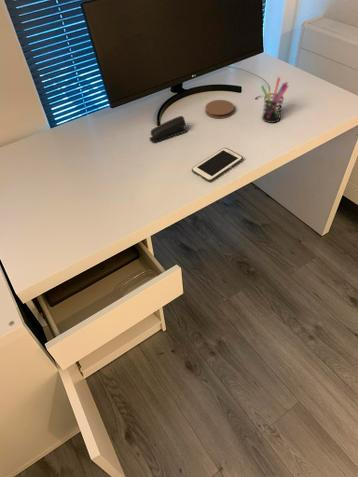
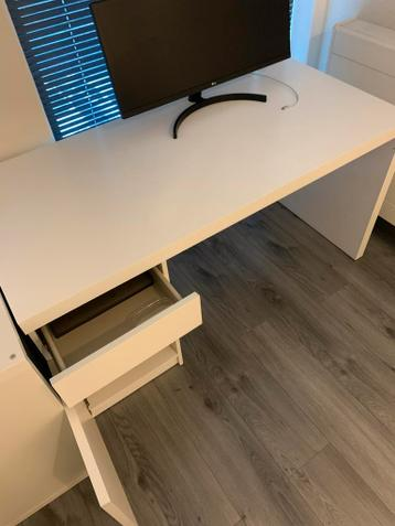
- coaster [204,99,235,119]
- cell phone [191,147,244,183]
- pen holder [260,76,289,124]
- stapler [149,115,188,144]
